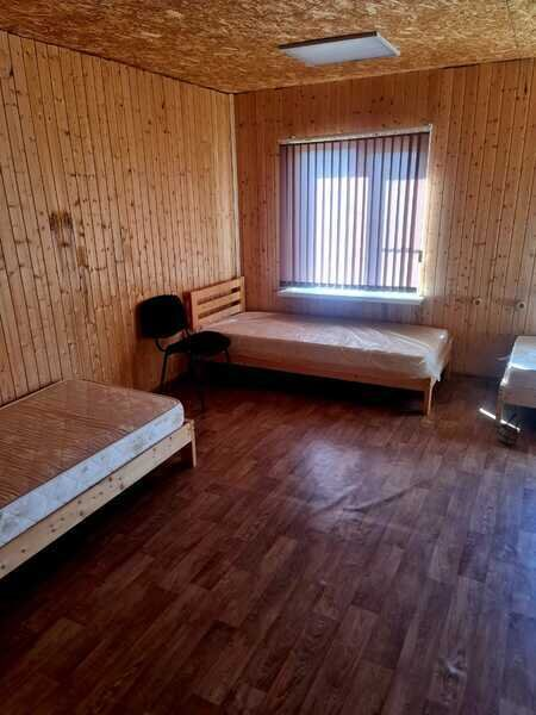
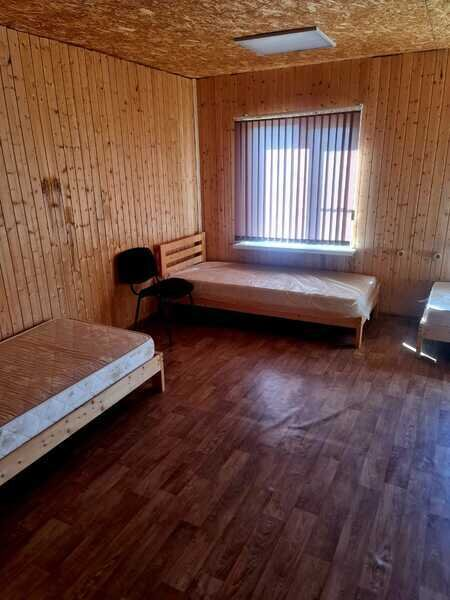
- bag [494,412,521,446]
